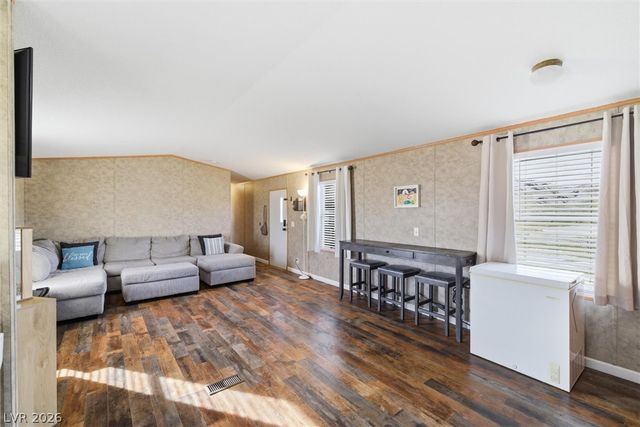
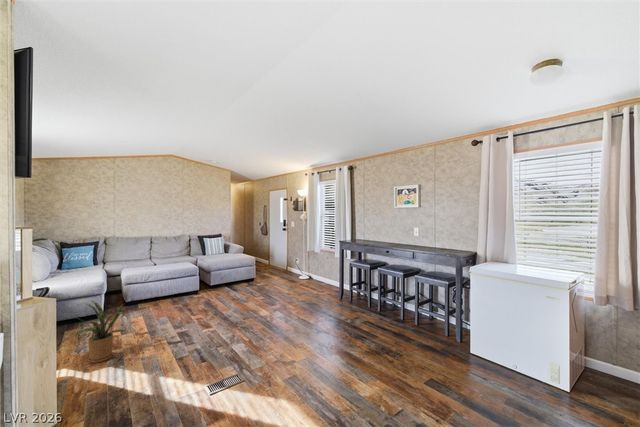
+ house plant [72,299,128,364]
